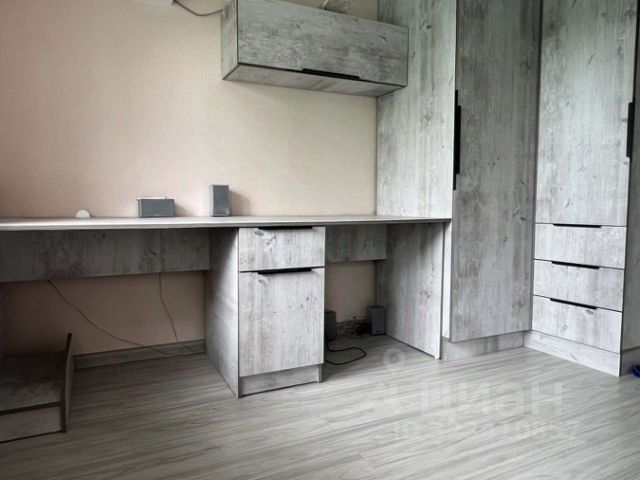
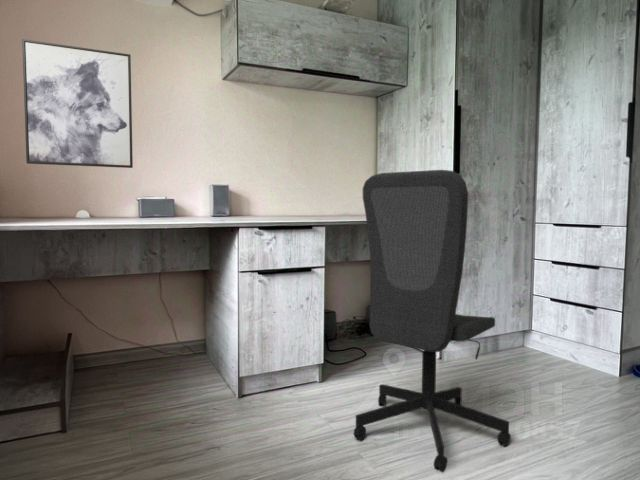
+ office chair [352,169,512,473]
+ wall art [21,38,134,169]
